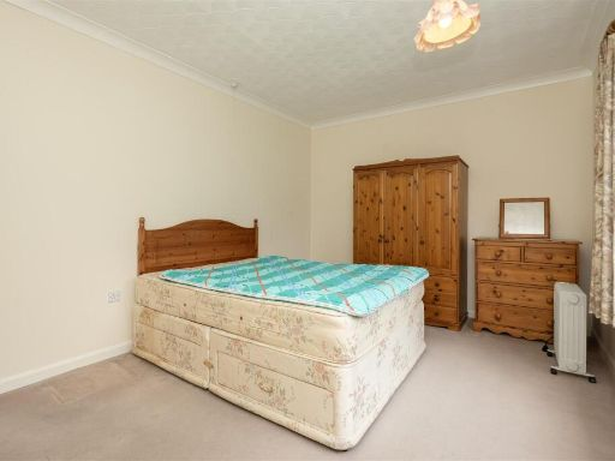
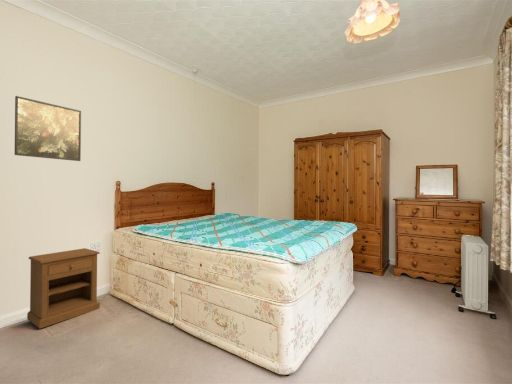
+ nightstand [26,247,101,330]
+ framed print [14,95,82,162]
